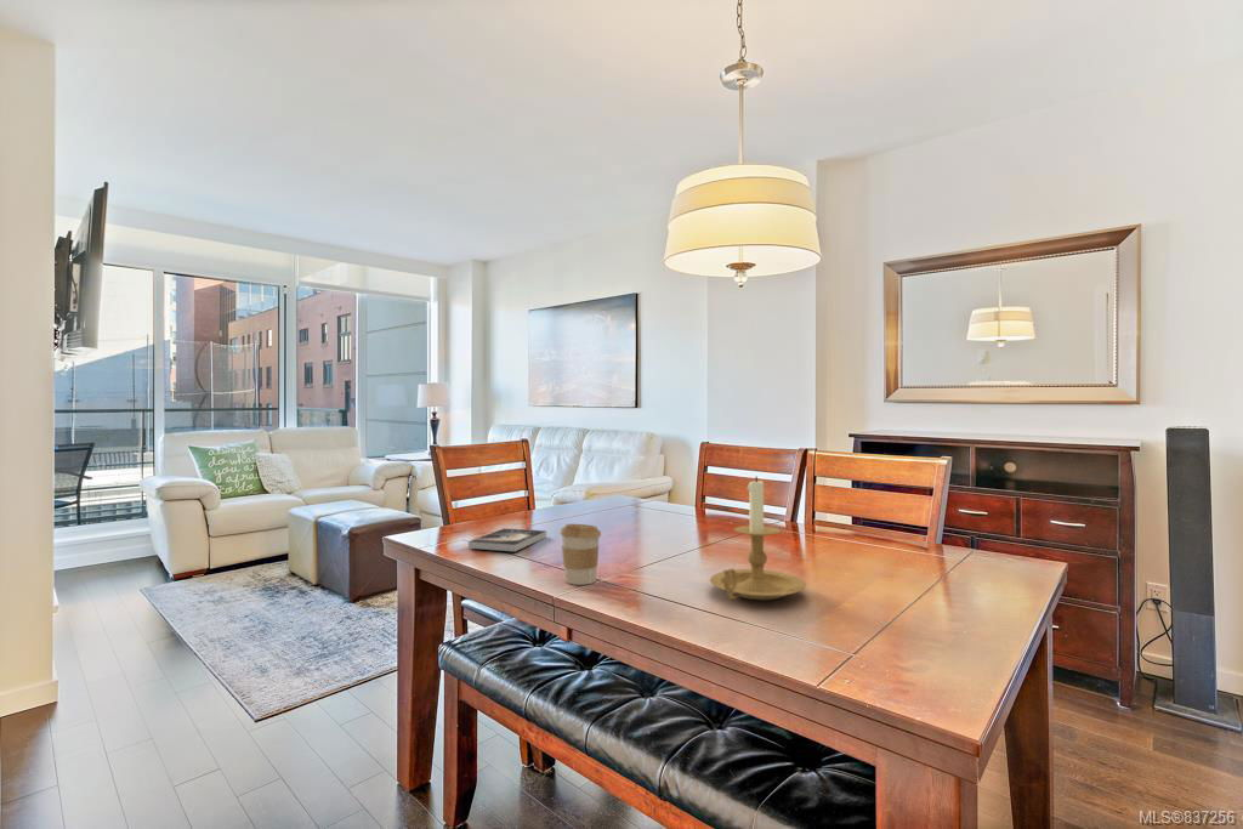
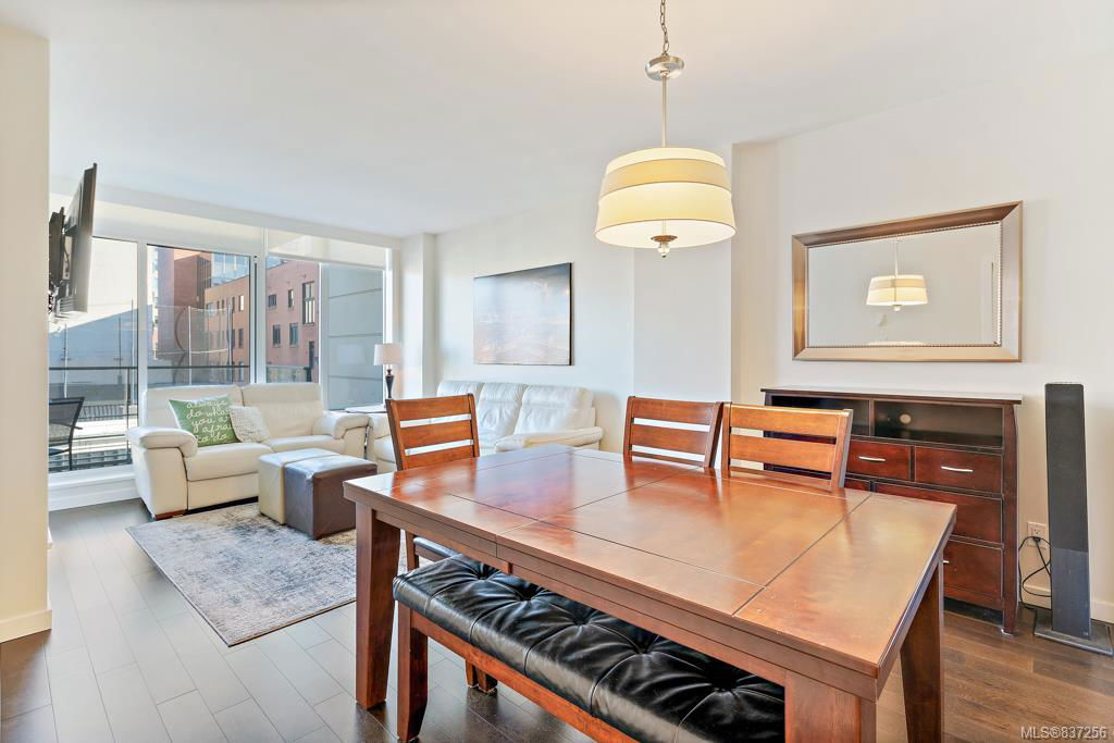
- coffee cup [560,523,602,586]
- book [467,527,547,552]
- candle holder [709,475,807,601]
